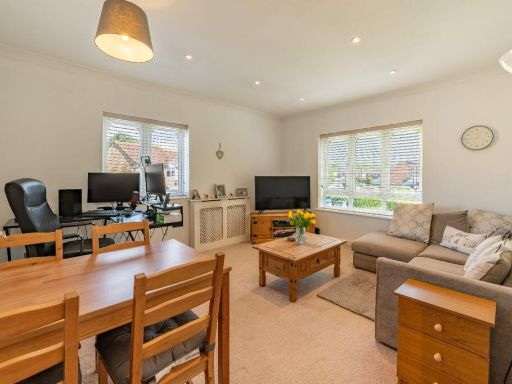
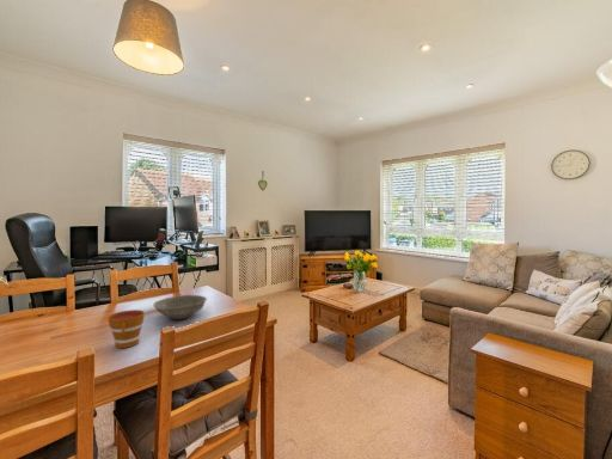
+ bowl [152,294,208,320]
+ cup [106,308,146,349]
